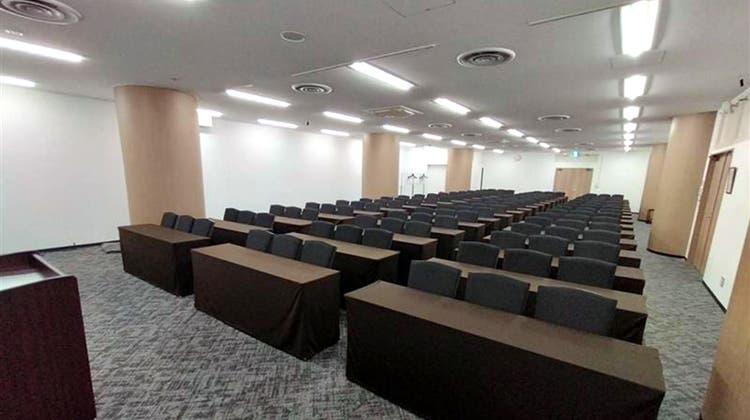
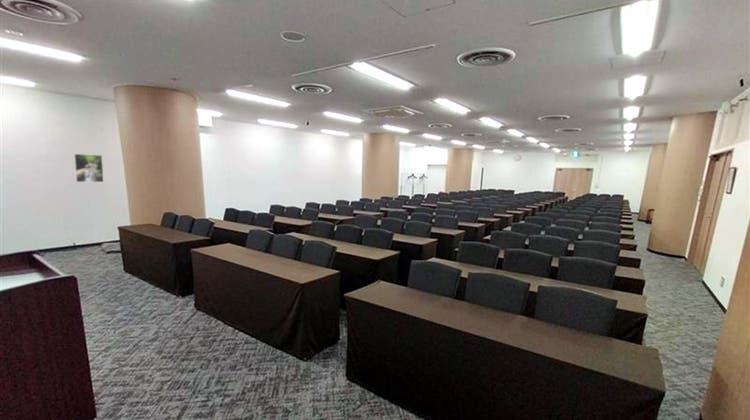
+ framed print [73,153,105,183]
